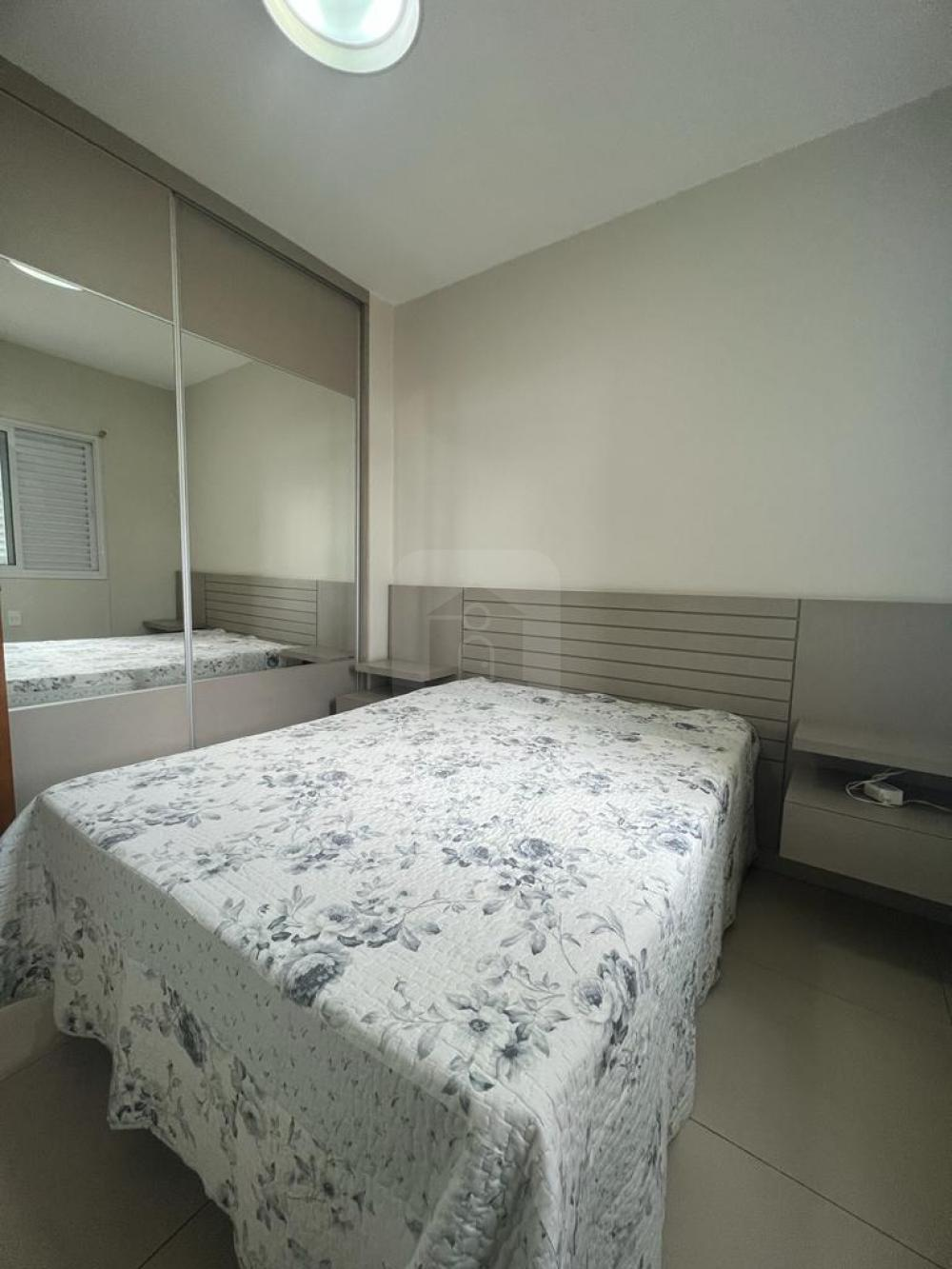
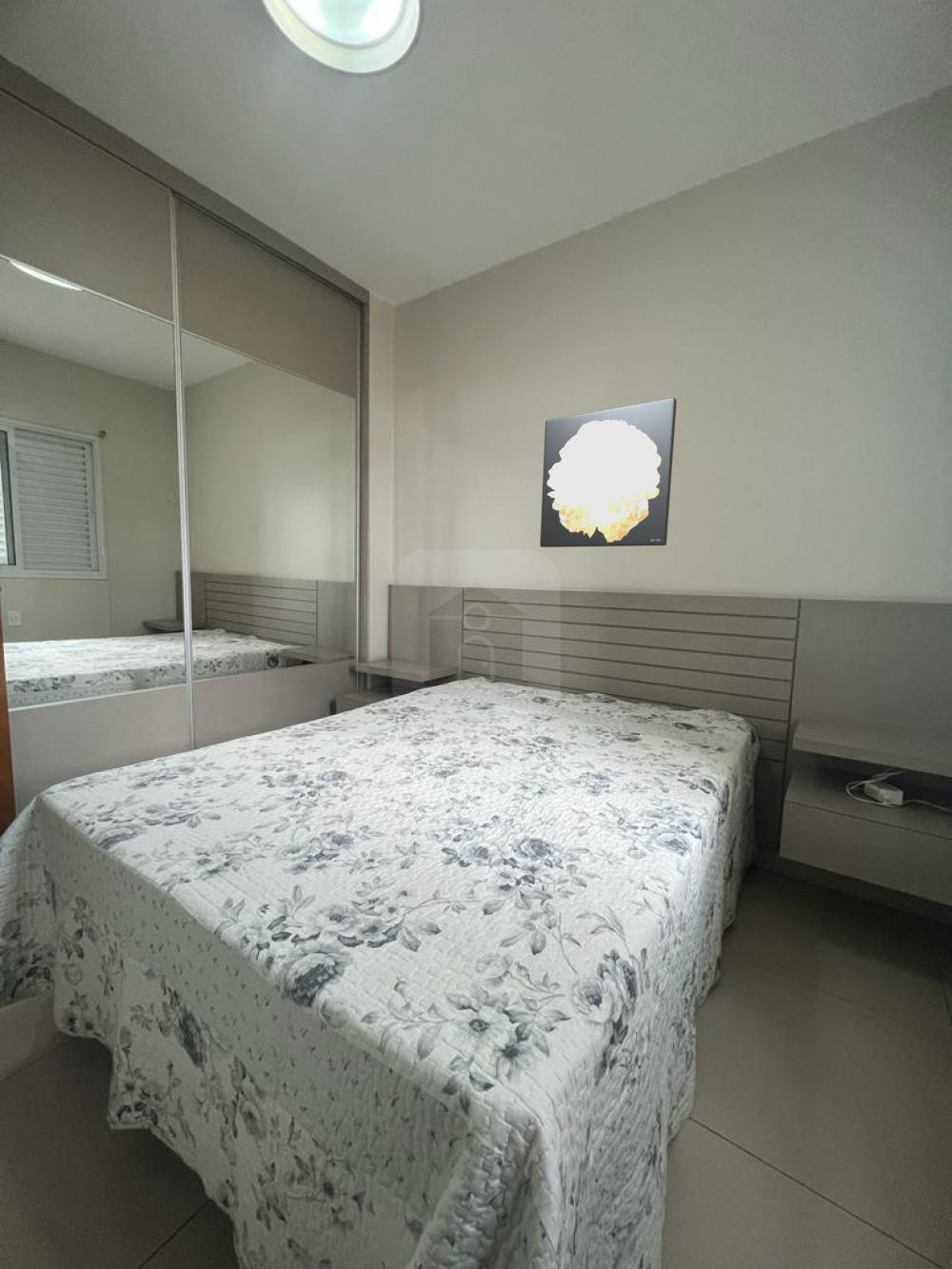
+ wall art [539,397,678,548]
